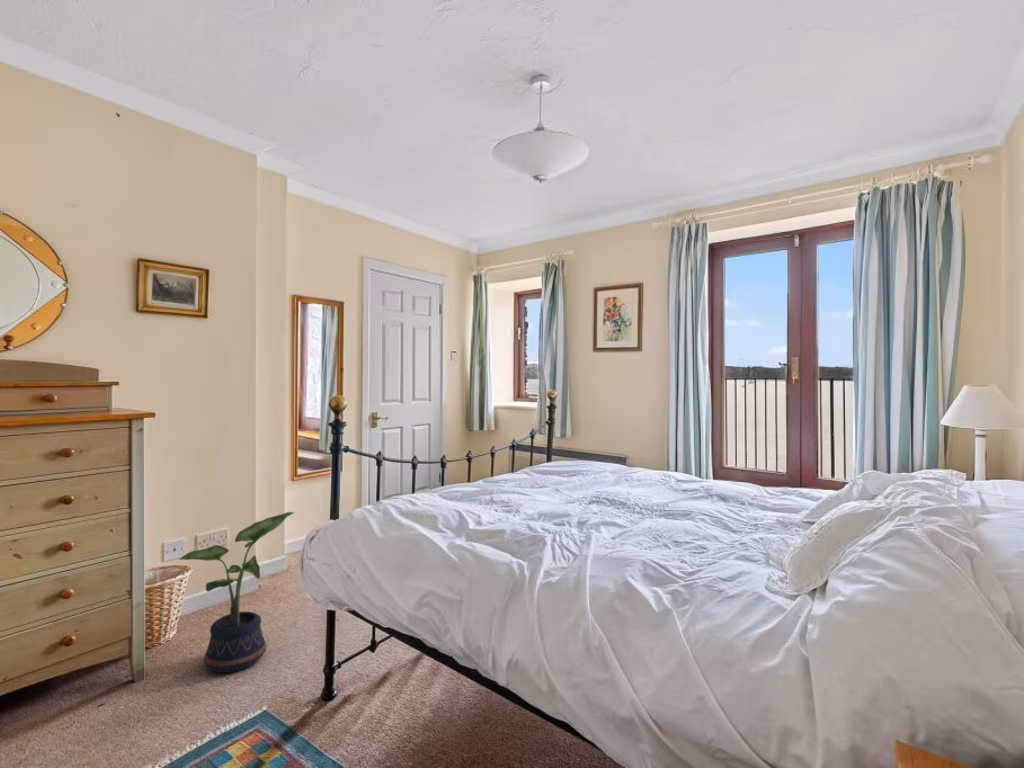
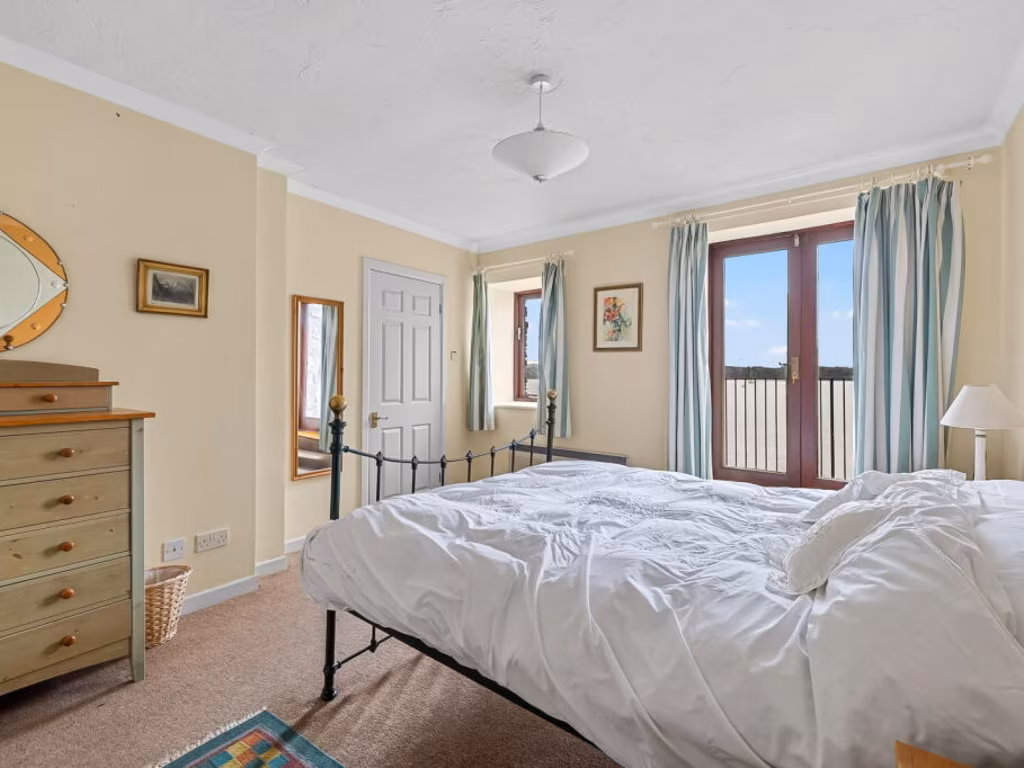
- potted plant [178,511,295,674]
